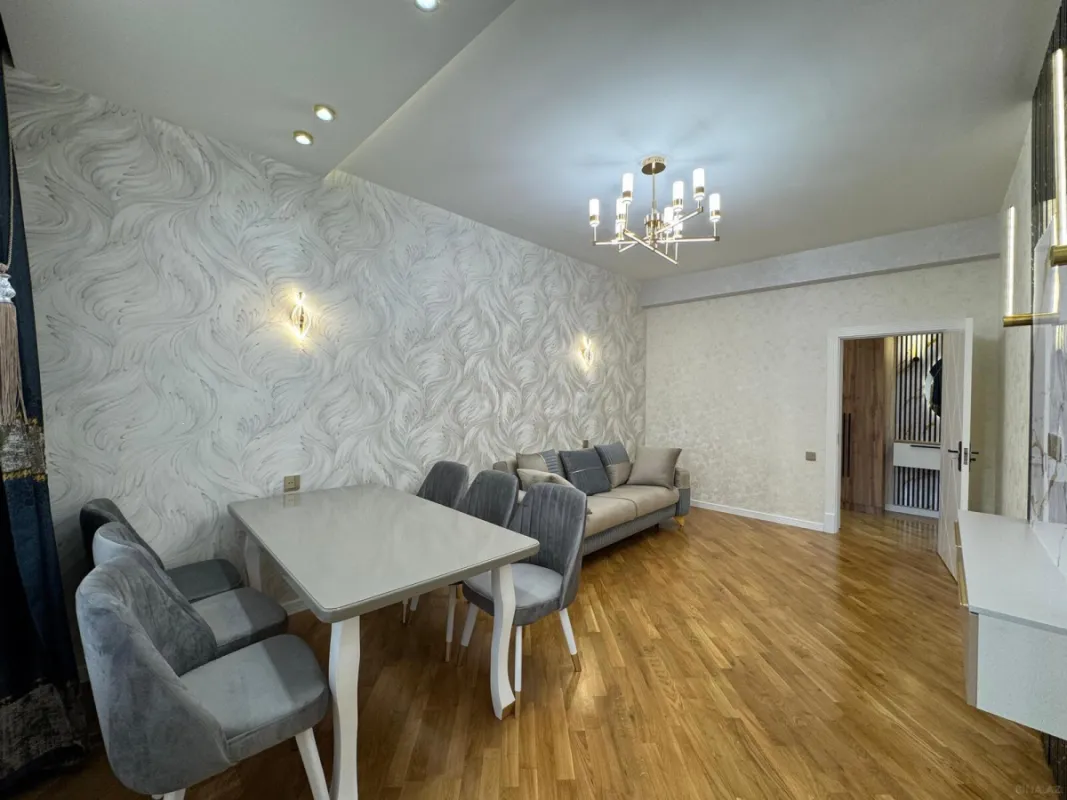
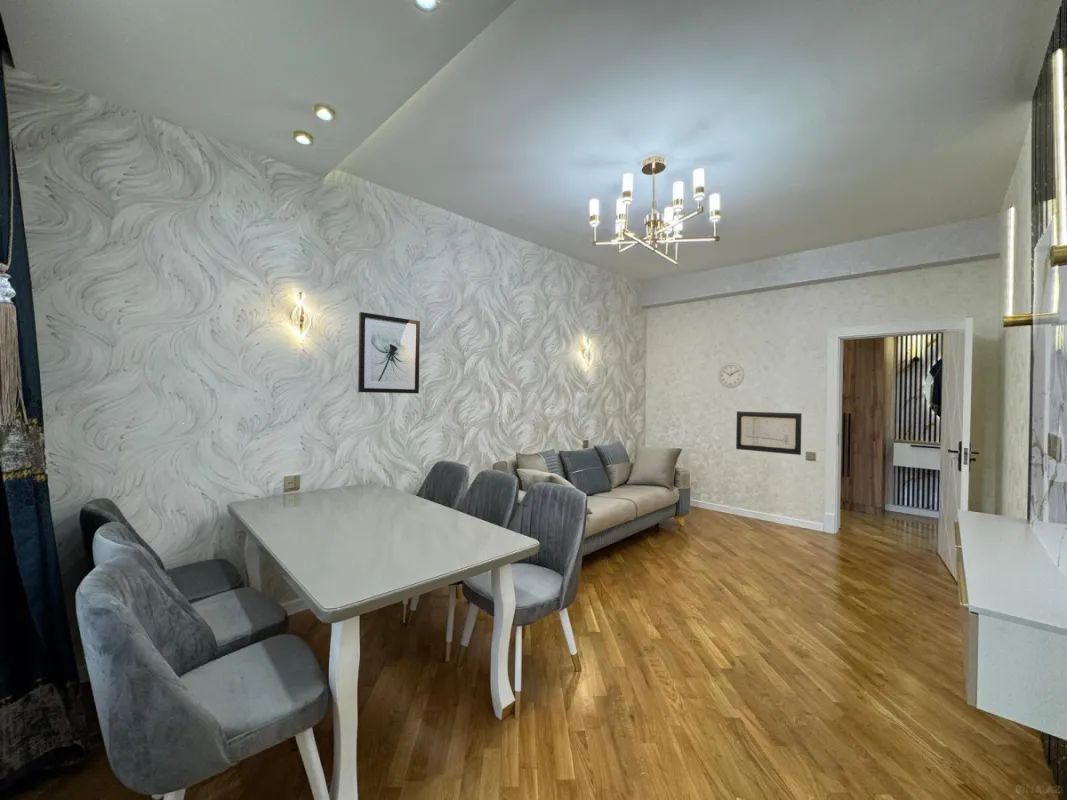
+ wall clock [717,362,745,389]
+ wall art [735,410,803,456]
+ wall art [357,311,421,394]
